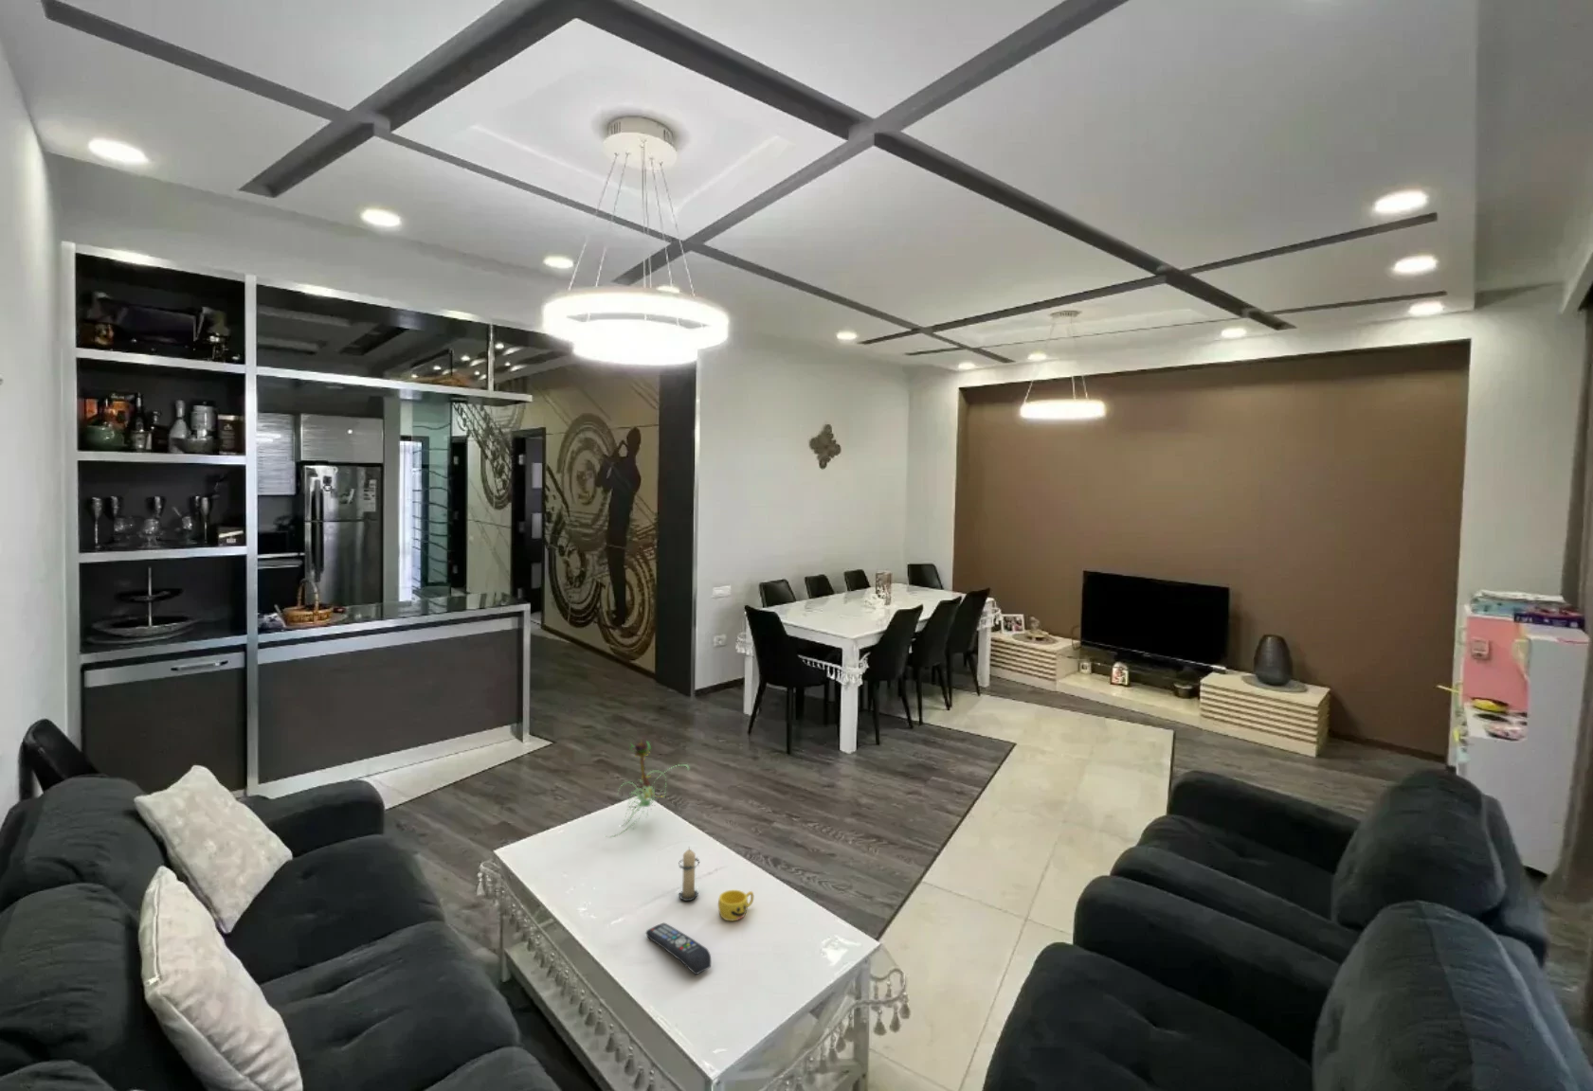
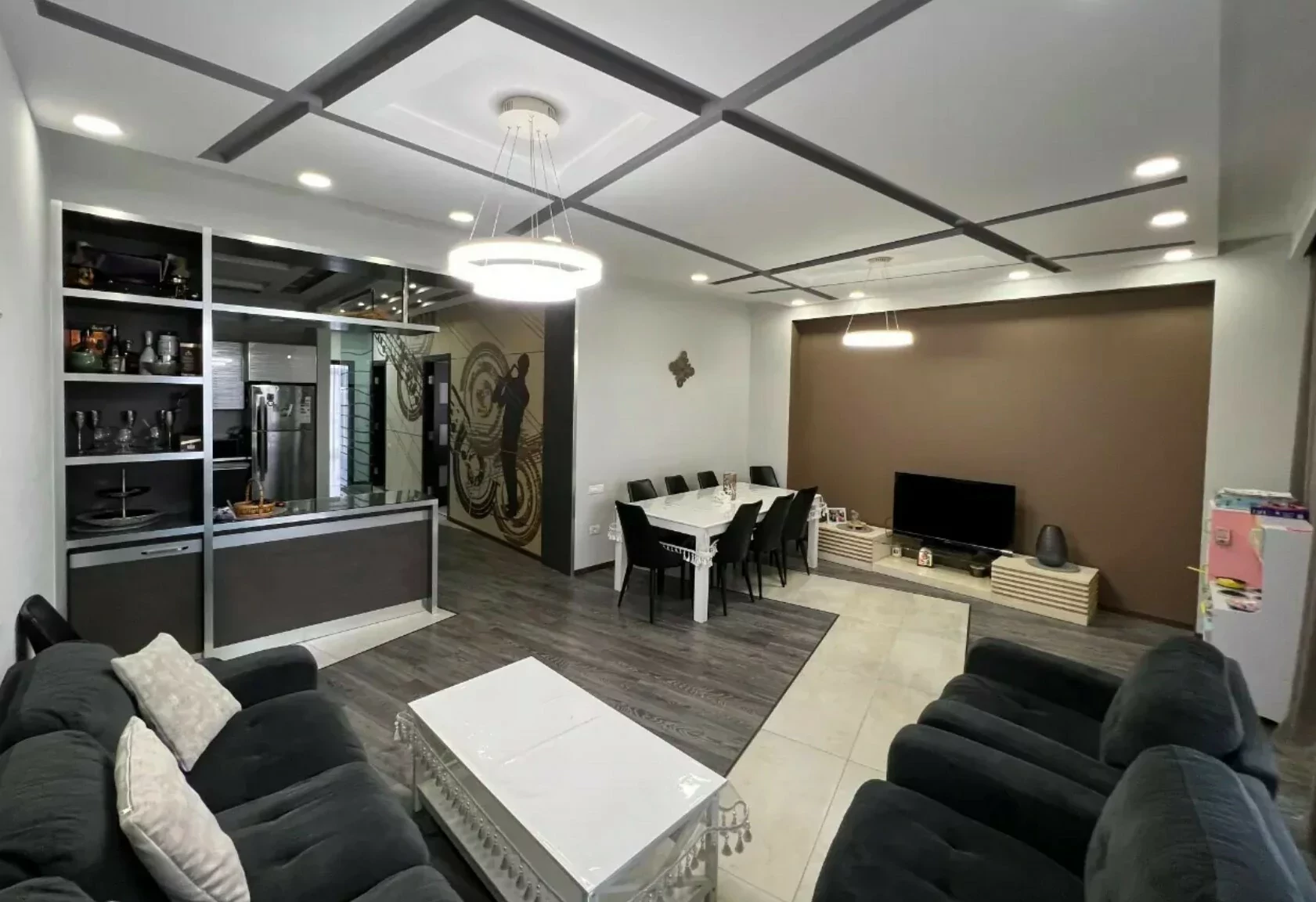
- cup [718,889,754,922]
- plant [604,731,690,838]
- candle [678,845,701,901]
- remote control [645,923,712,975]
